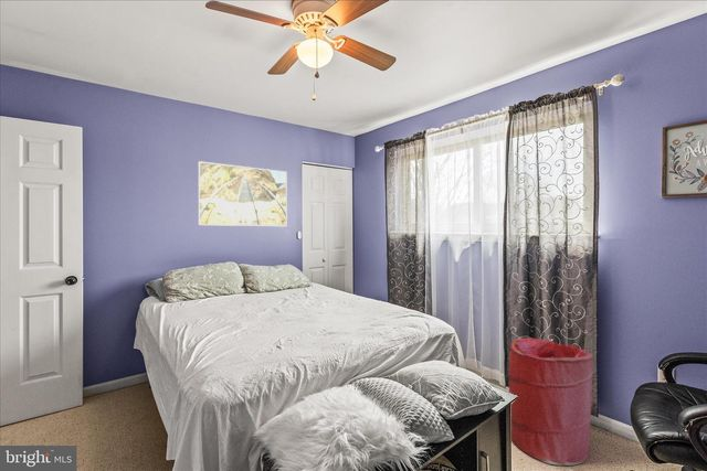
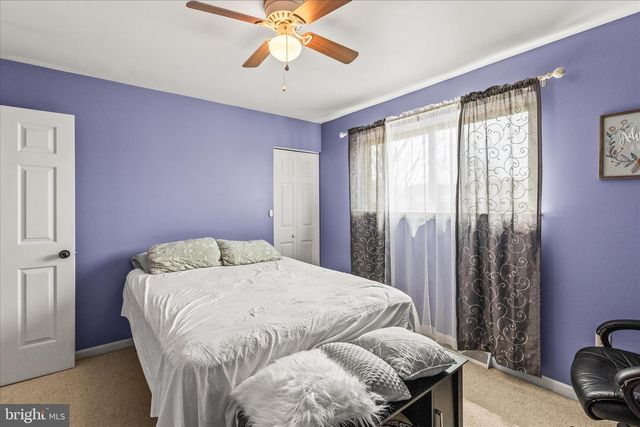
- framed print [197,160,287,227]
- laundry hamper [508,336,594,467]
